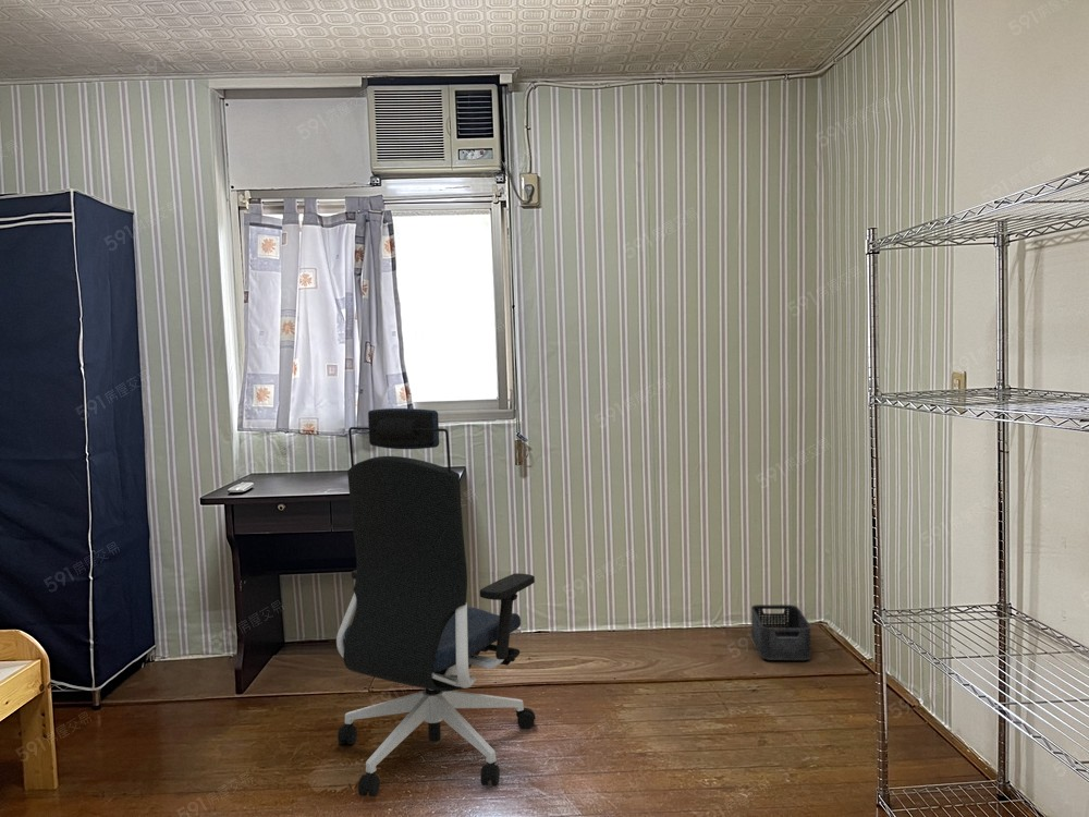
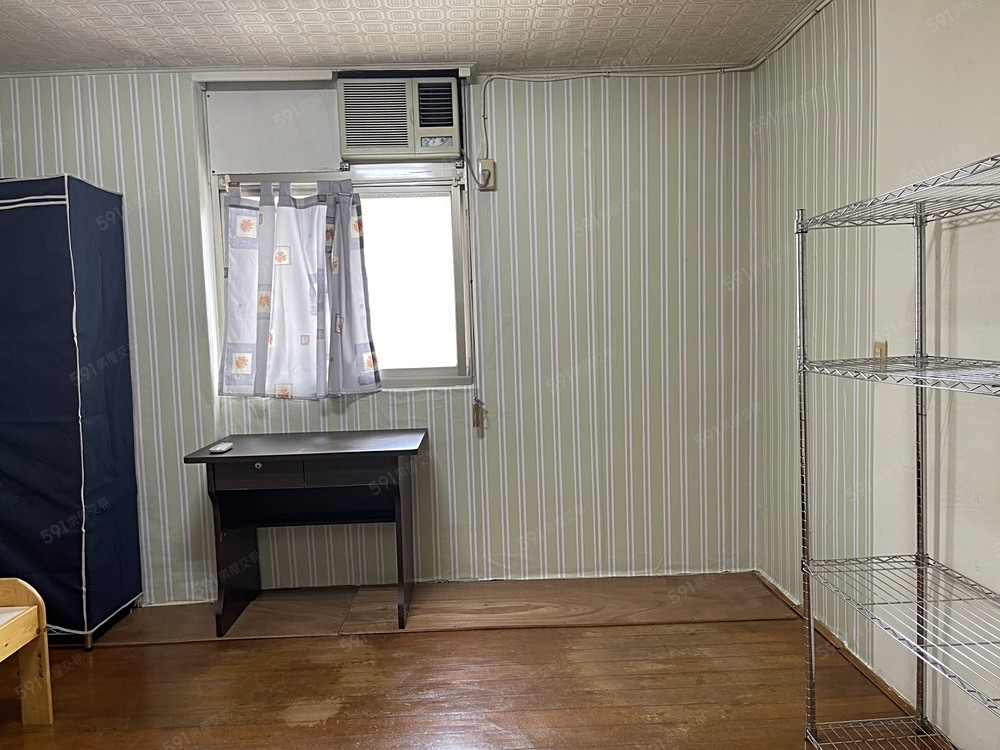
- office chair [335,407,537,797]
- storage bin [750,603,812,661]
